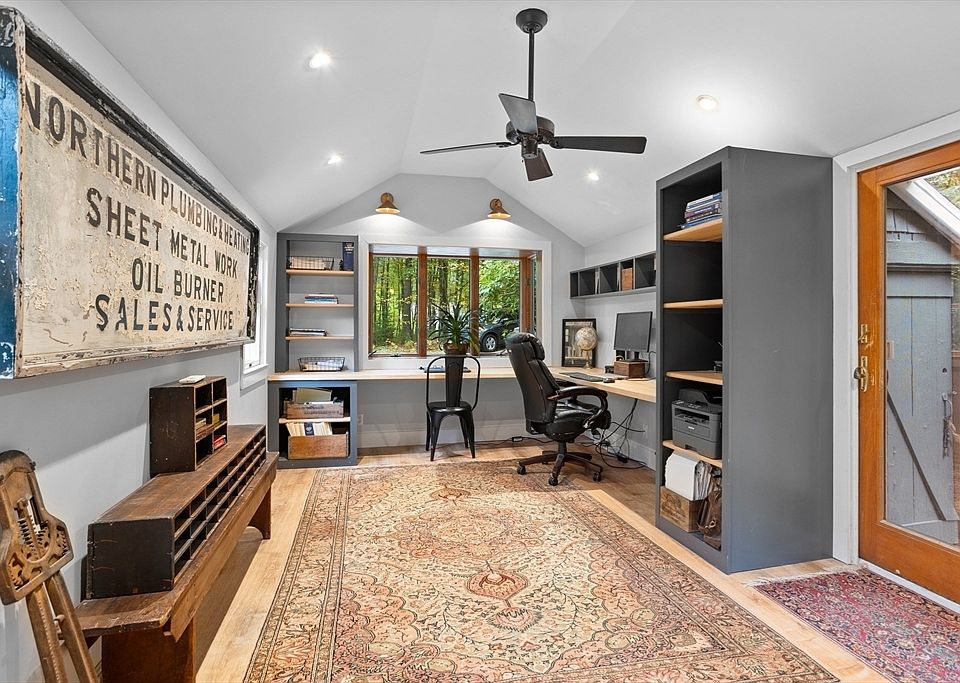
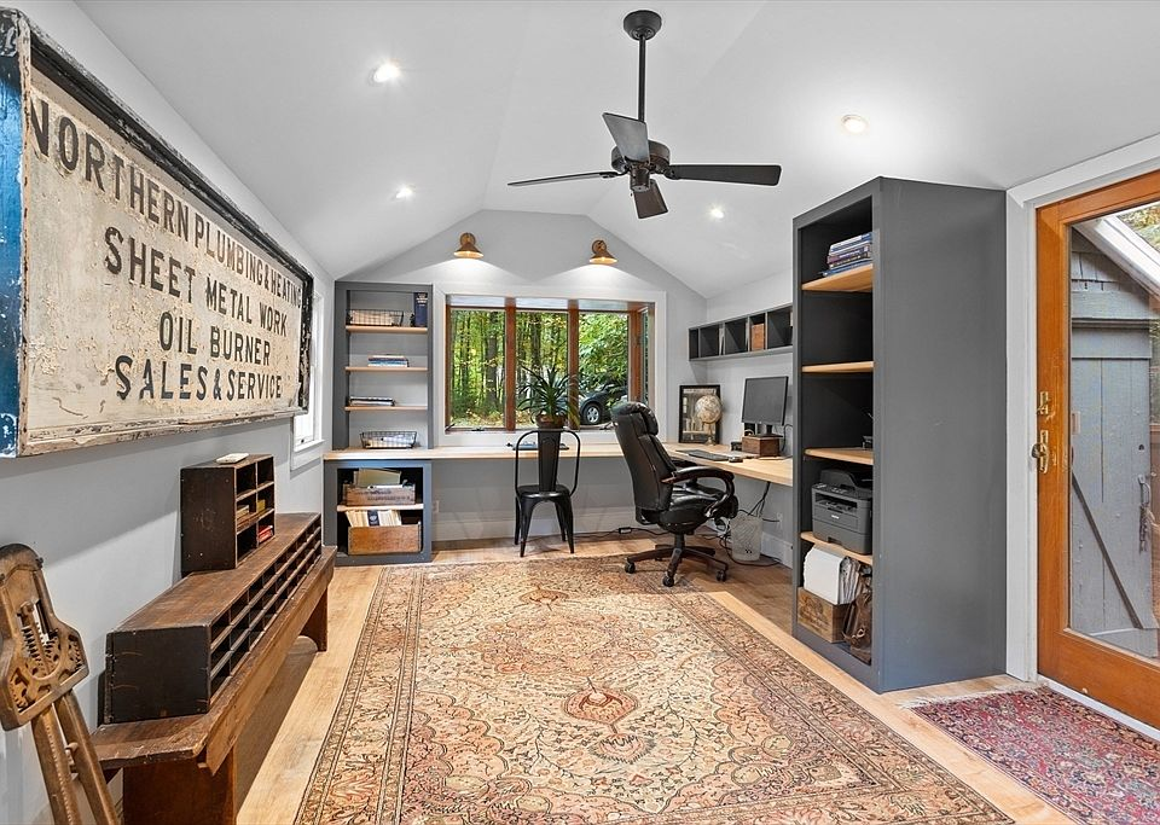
+ wastebasket [729,515,764,562]
